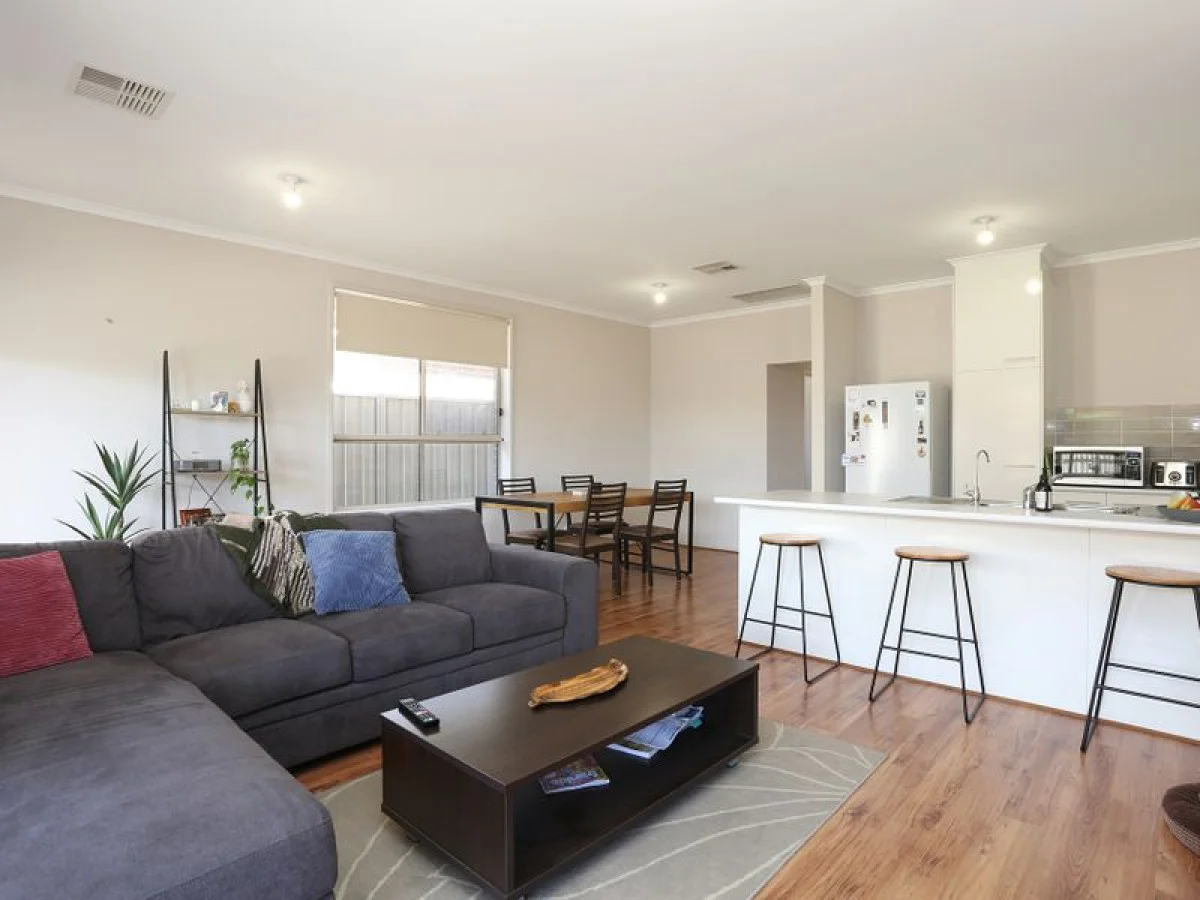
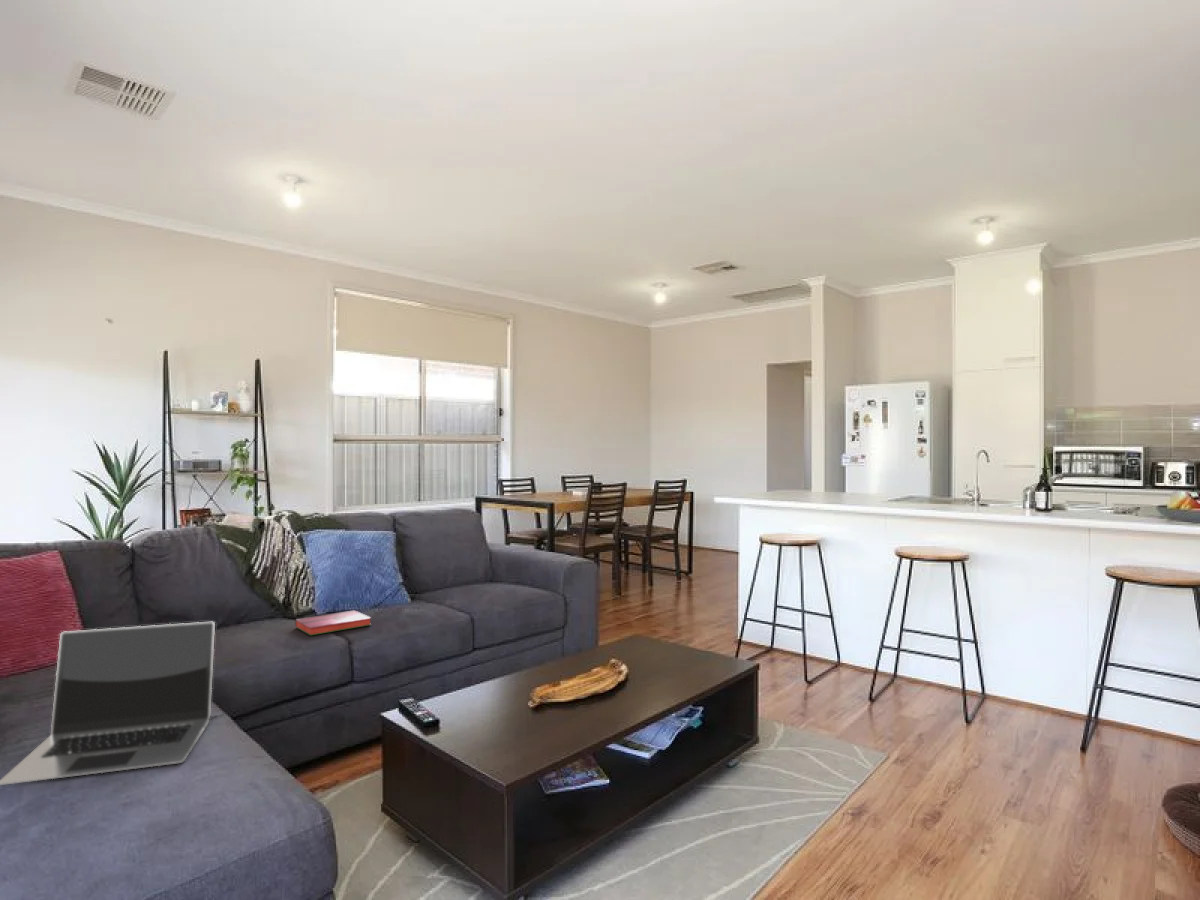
+ laptop [0,621,216,786]
+ hardback book [294,609,372,636]
